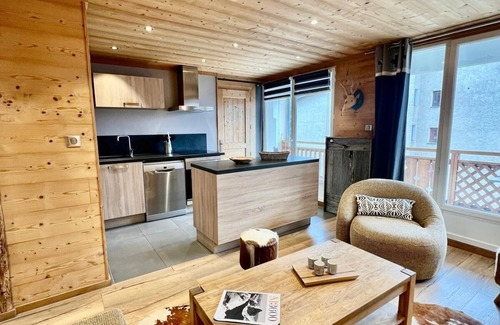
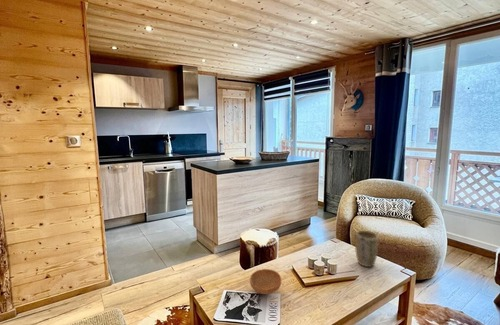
+ plant pot [354,230,379,268]
+ bowl [249,268,282,295]
